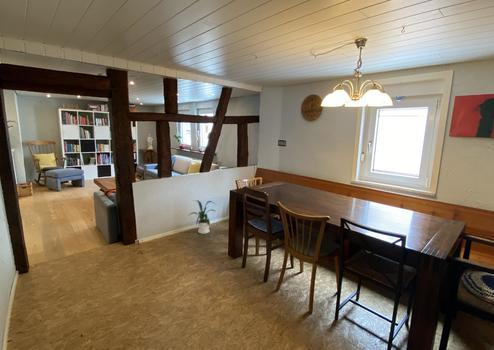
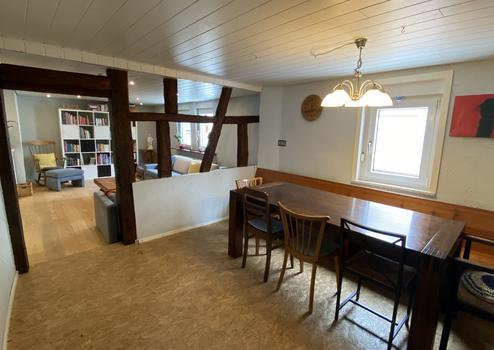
- house plant [188,199,218,235]
